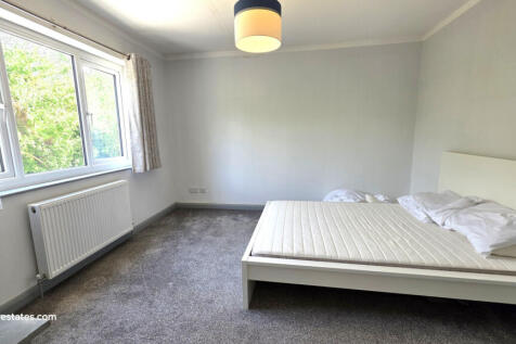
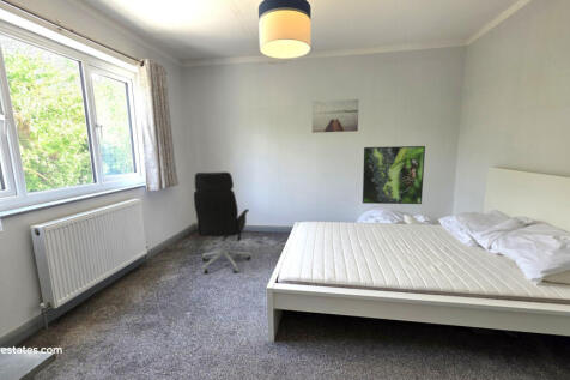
+ wall art [311,98,359,134]
+ office chair [193,171,251,275]
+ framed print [362,145,426,205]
